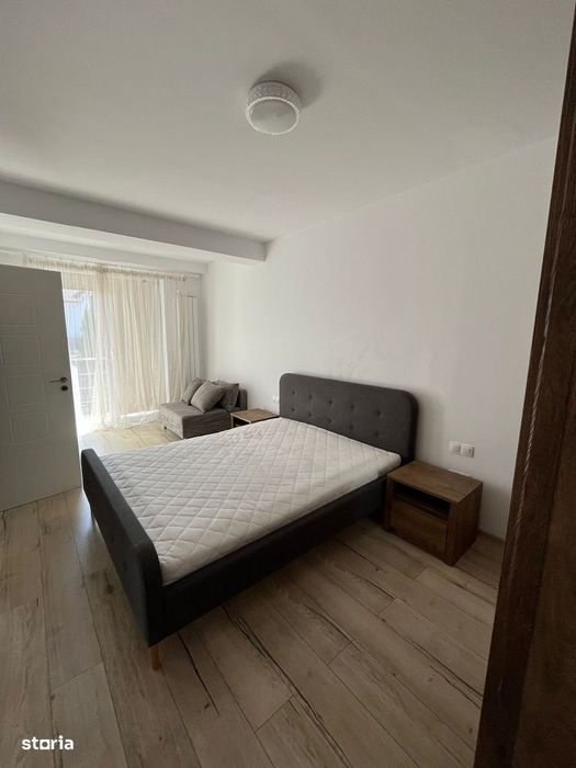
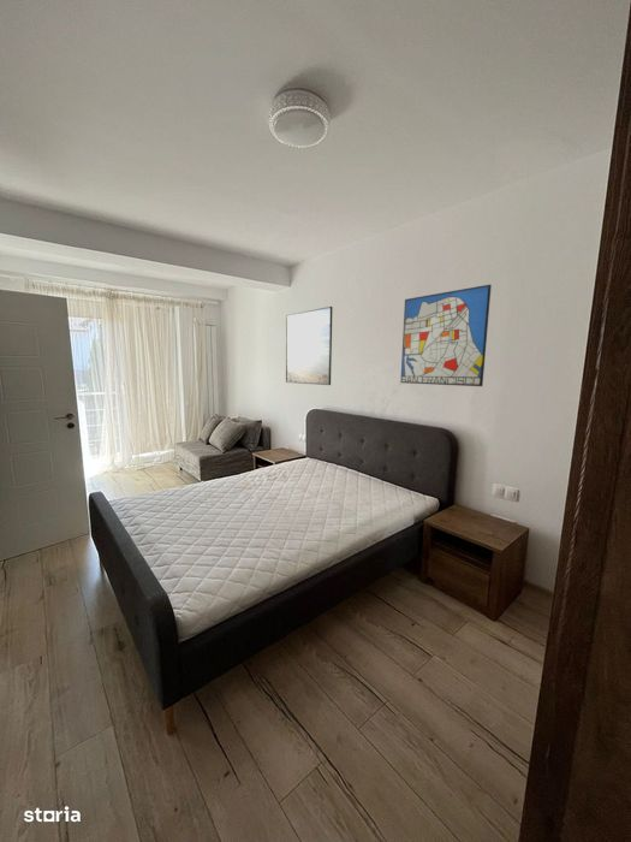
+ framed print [285,306,334,386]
+ wall art [399,284,493,387]
